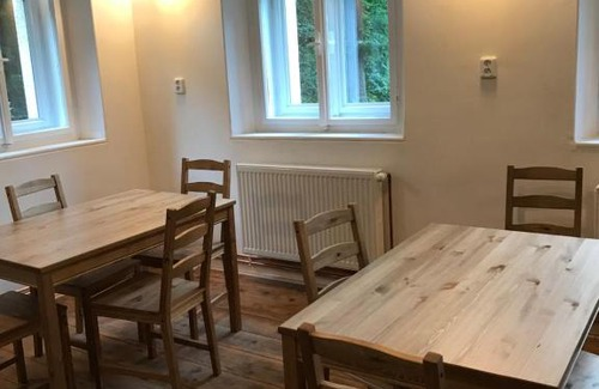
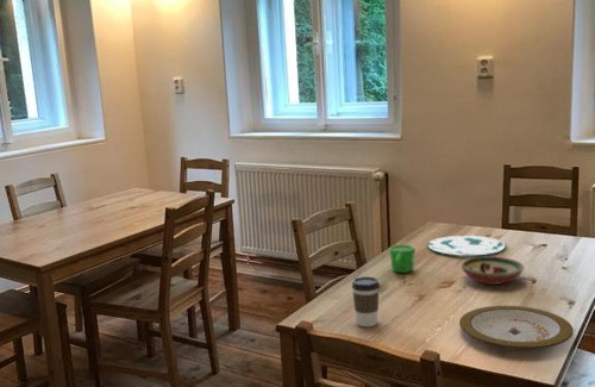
+ mug [388,243,416,274]
+ plate [458,305,575,350]
+ coffee cup [351,275,381,327]
+ plate [426,235,507,256]
+ decorative bowl [459,256,525,286]
